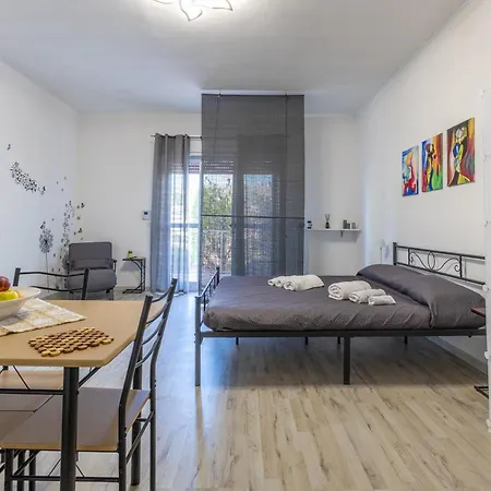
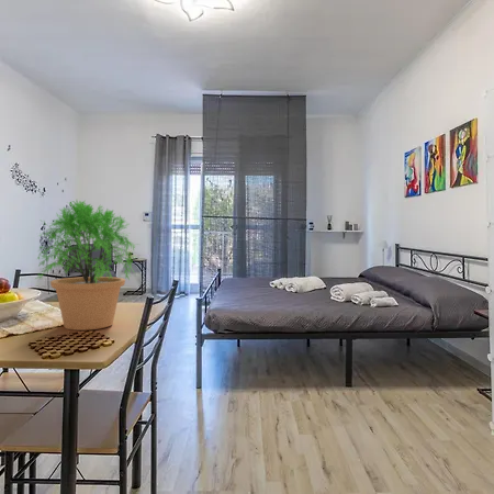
+ potted plant [35,199,139,332]
